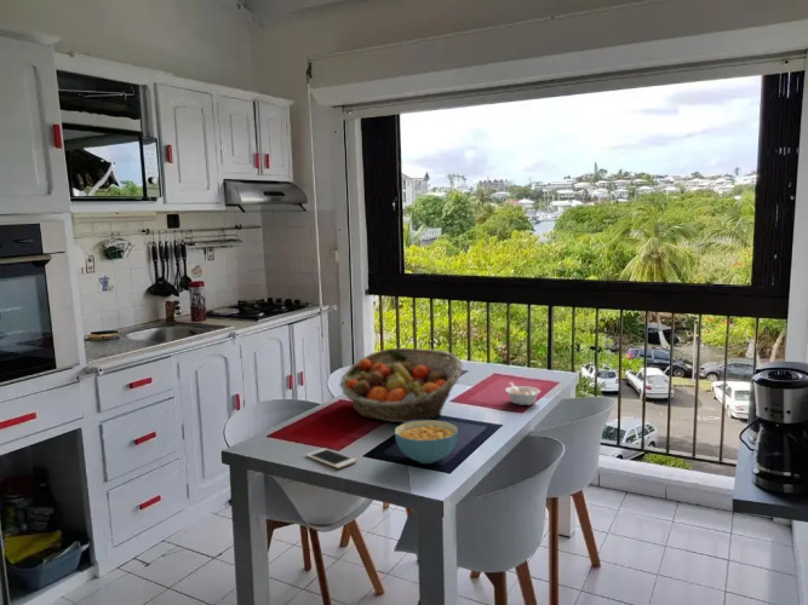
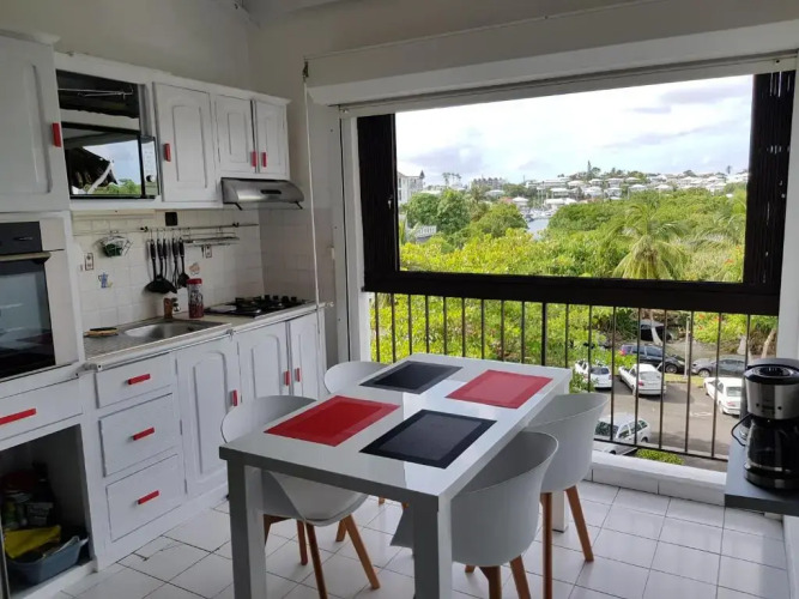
- fruit basket [338,347,464,424]
- legume [504,381,541,407]
- cell phone [305,448,359,469]
- cereal bowl [394,419,459,465]
